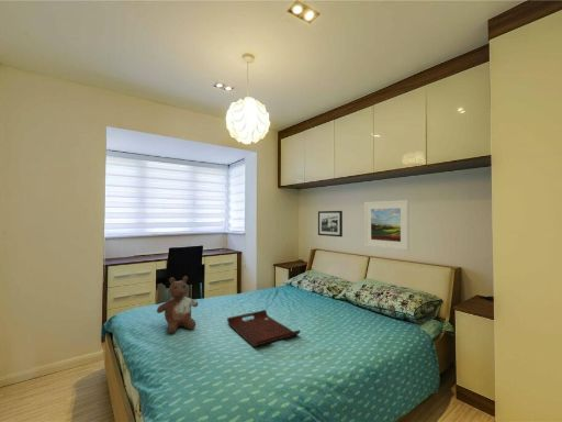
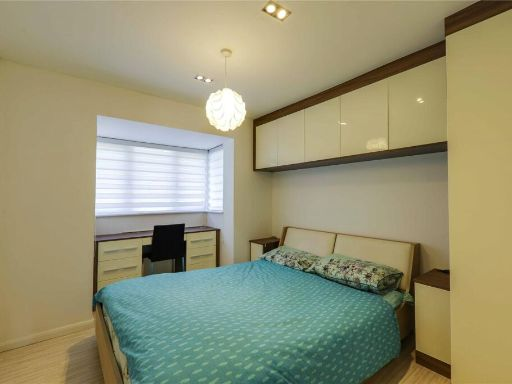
- picture frame [317,210,344,237]
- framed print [363,199,411,252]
- serving tray [226,309,302,347]
- stuffed bear [156,275,199,334]
